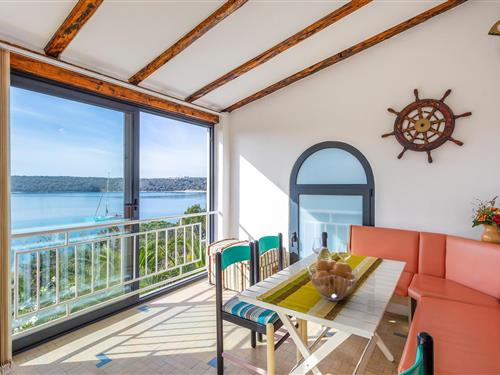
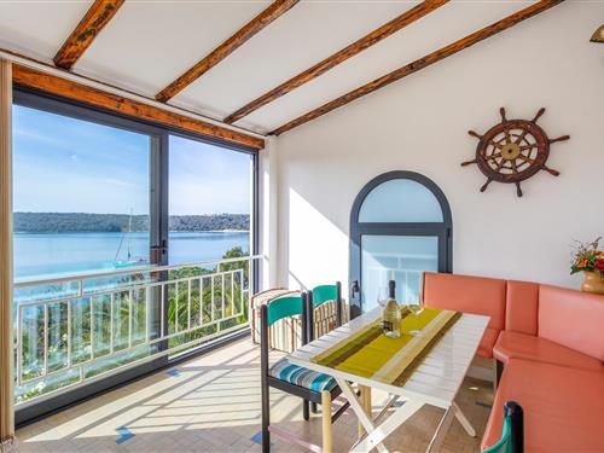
- fruit basket [307,258,360,302]
